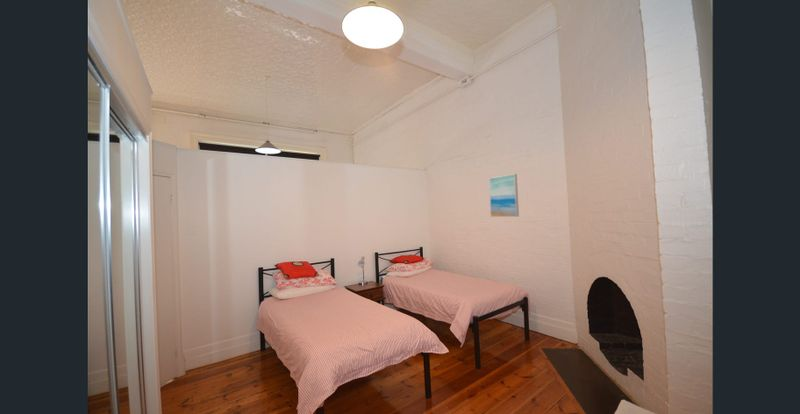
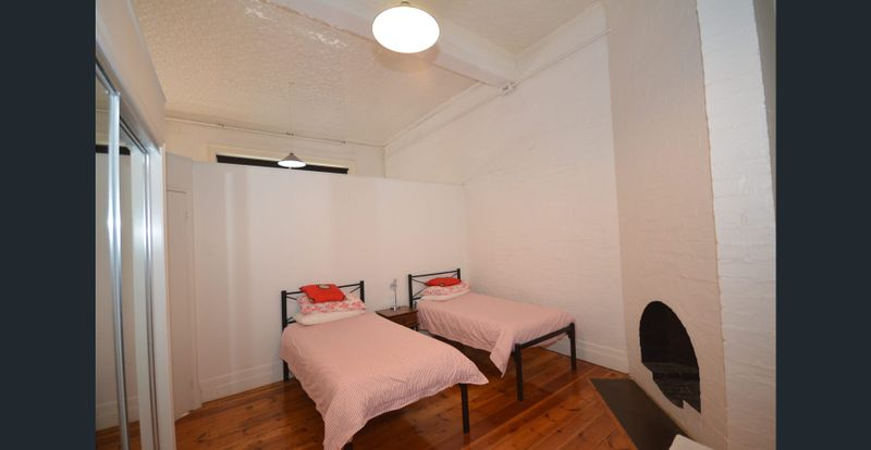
- wall art [488,173,520,218]
